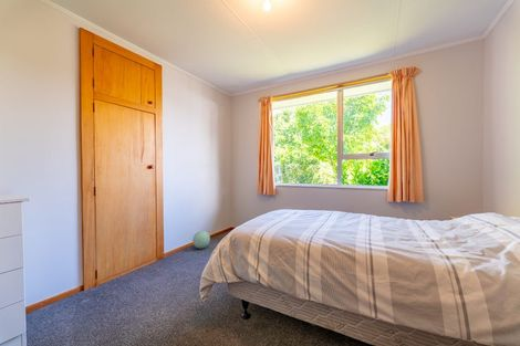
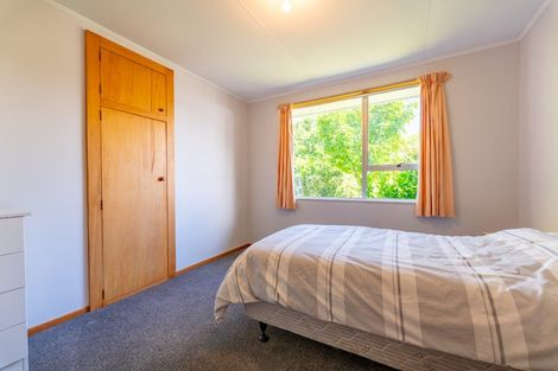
- ball [191,230,211,250]
